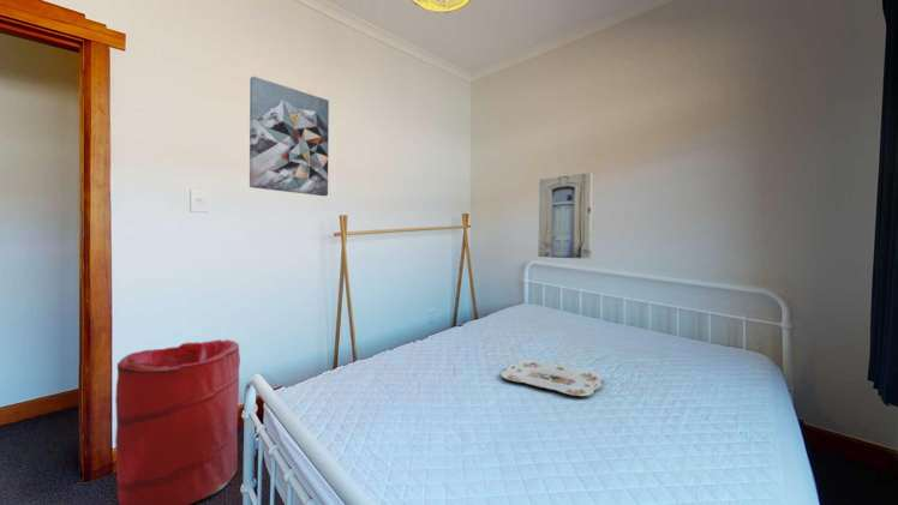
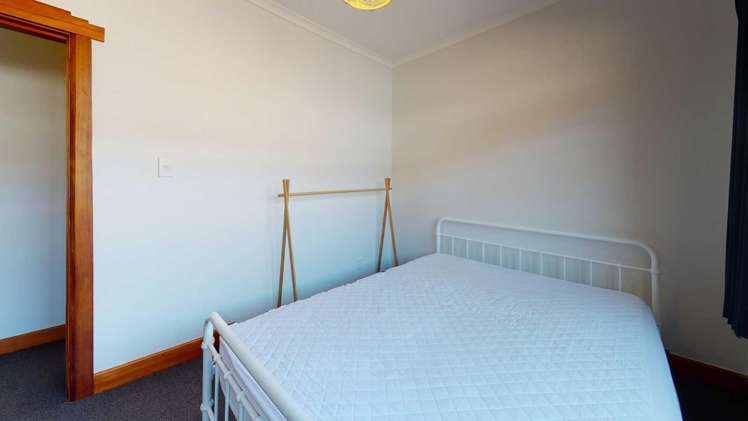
- wall art [249,76,330,197]
- laundry hamper [114,338,241,505]
- wall art [537,172,594,260]
- serving tray [499,359,605,397]
